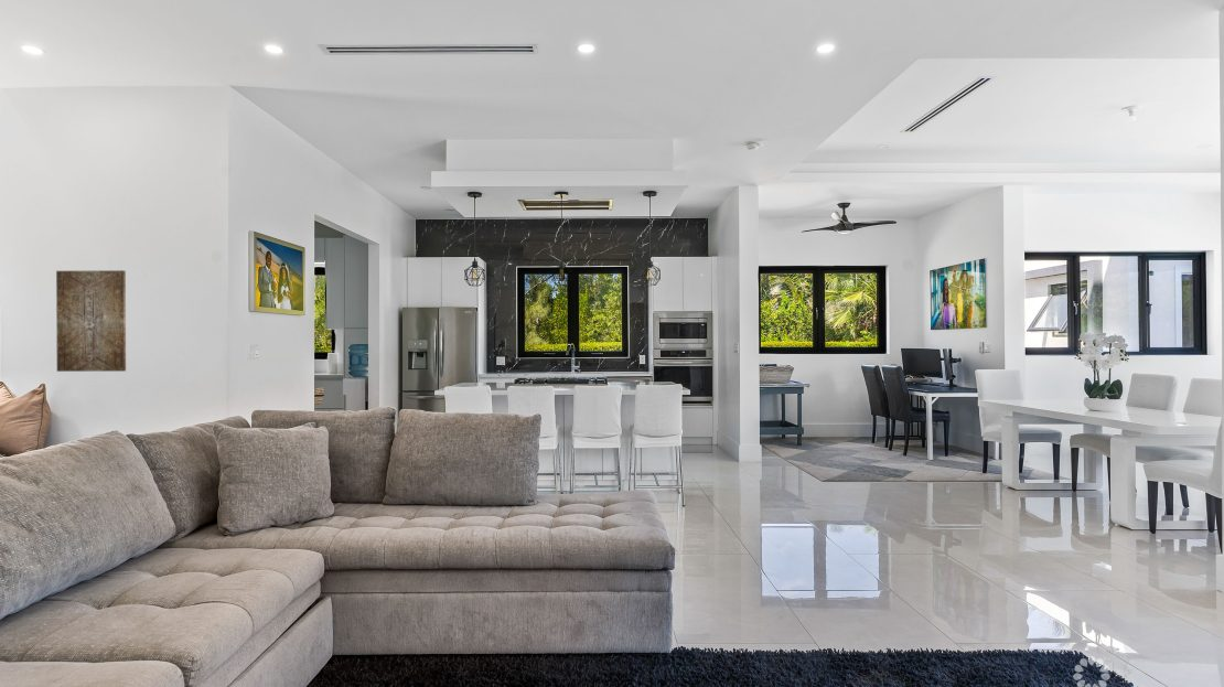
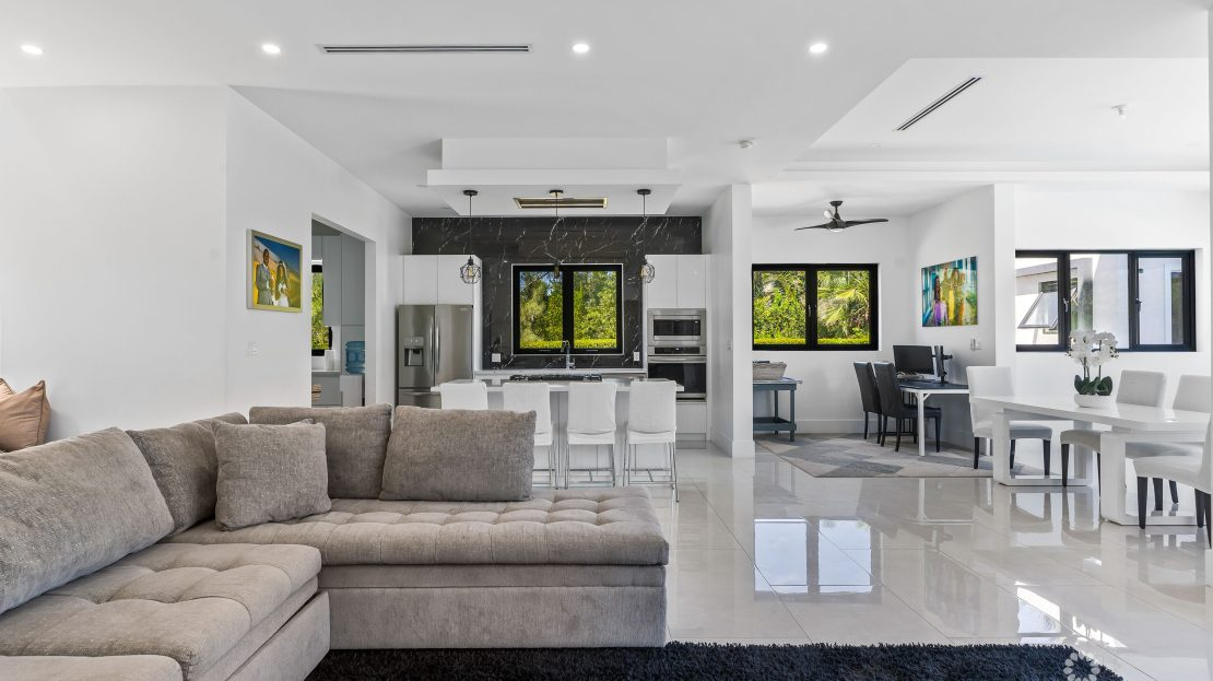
- wall art [55,269,127,373]
